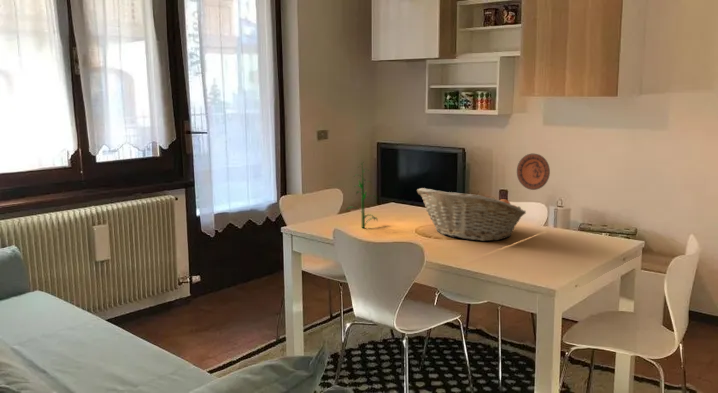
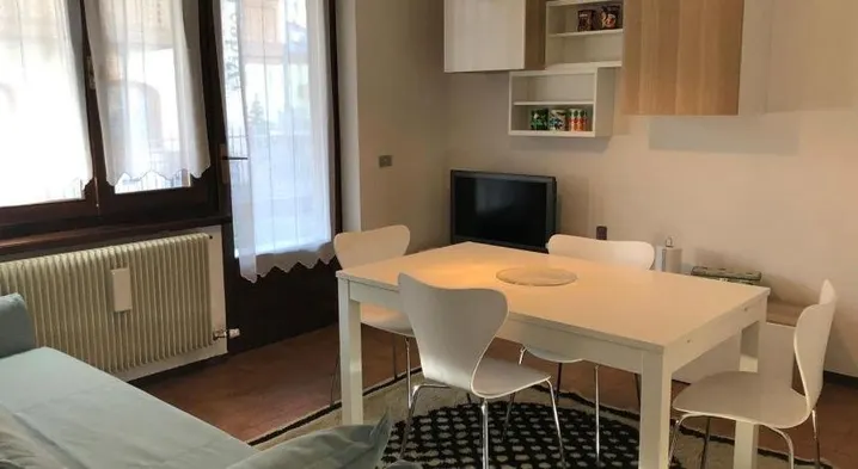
- fruit basket [416,187,527,242]
- decorative plate [516,153,551,191]
- plant [344,160,379,229]
